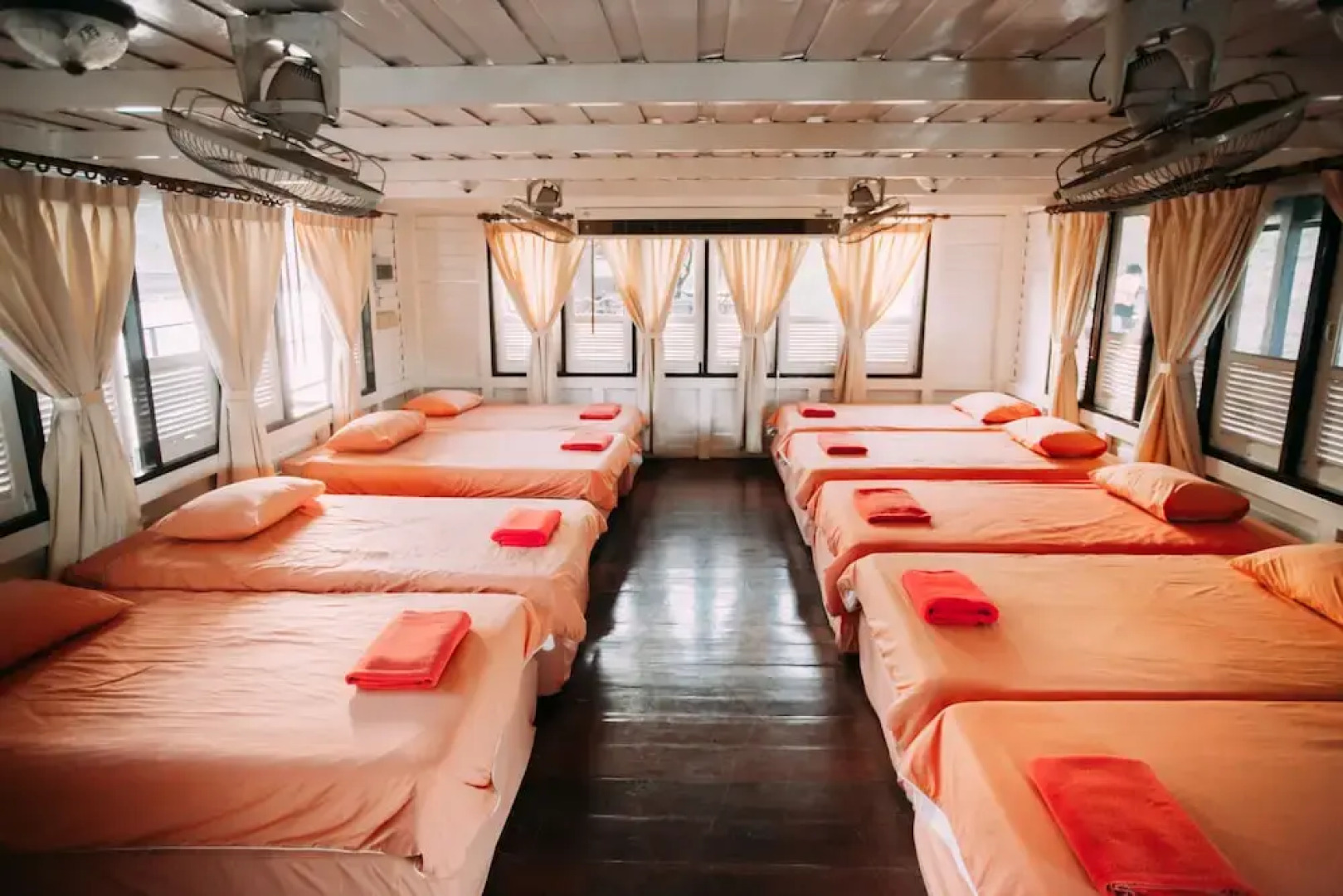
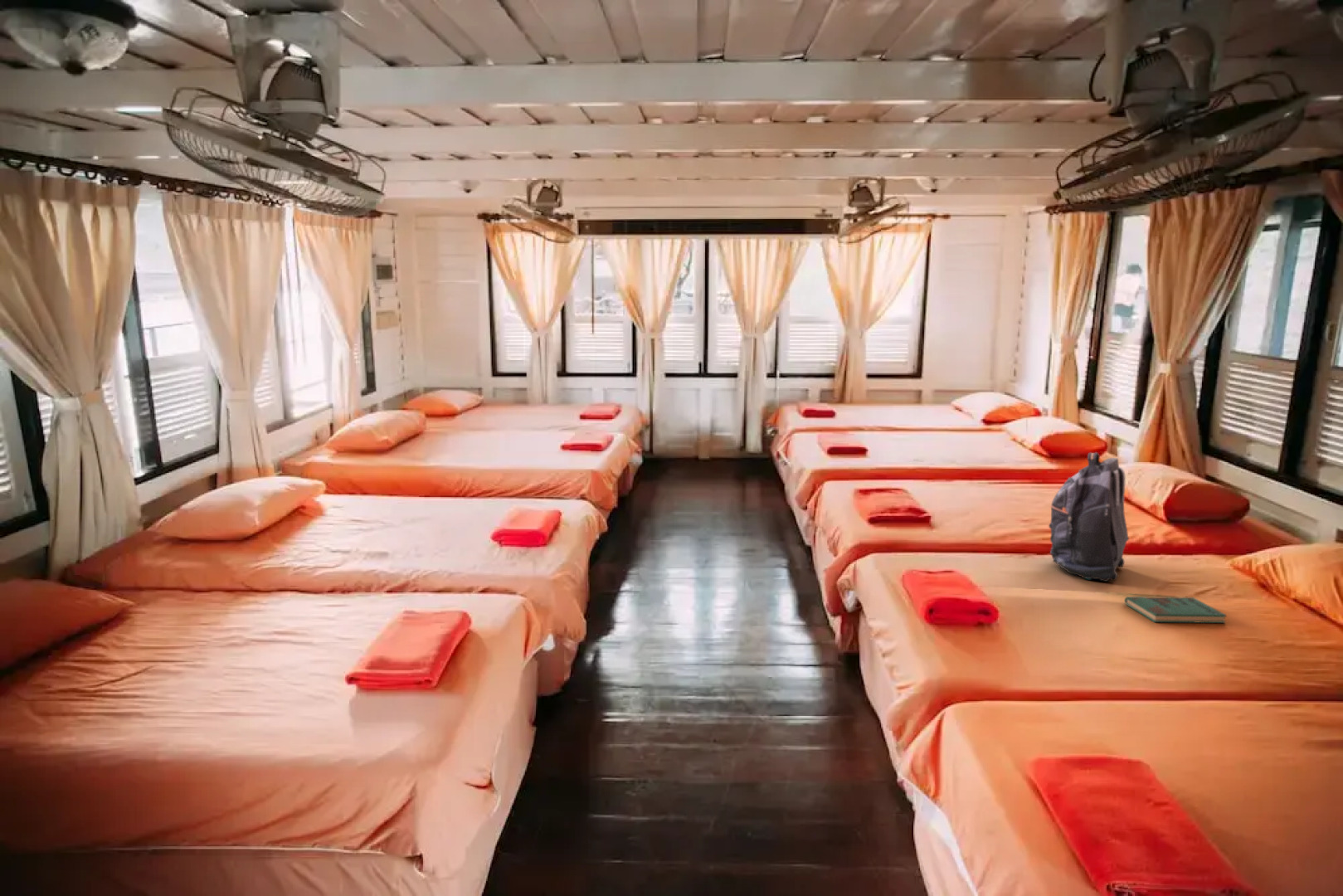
+ book [1124,596,1227,624]
+ backpack [1048,451,1130,582]
